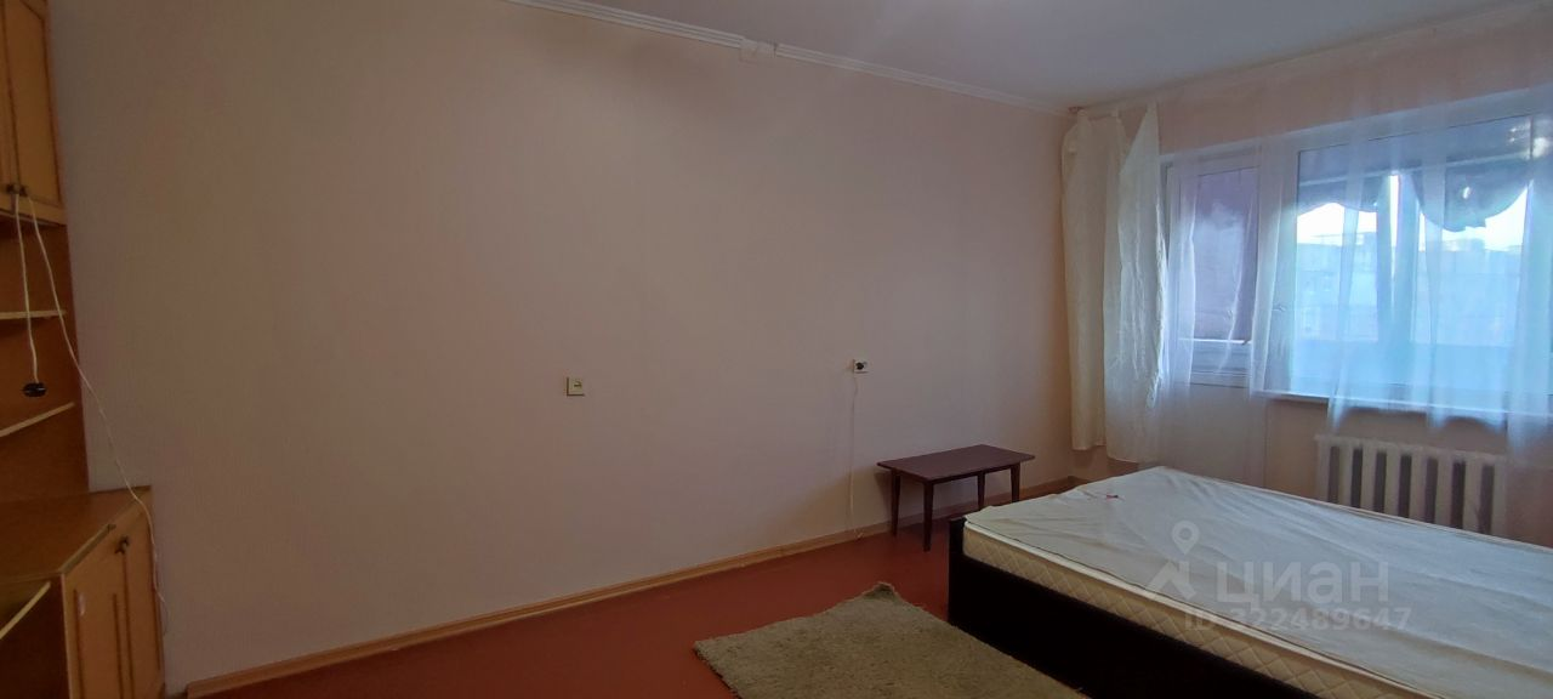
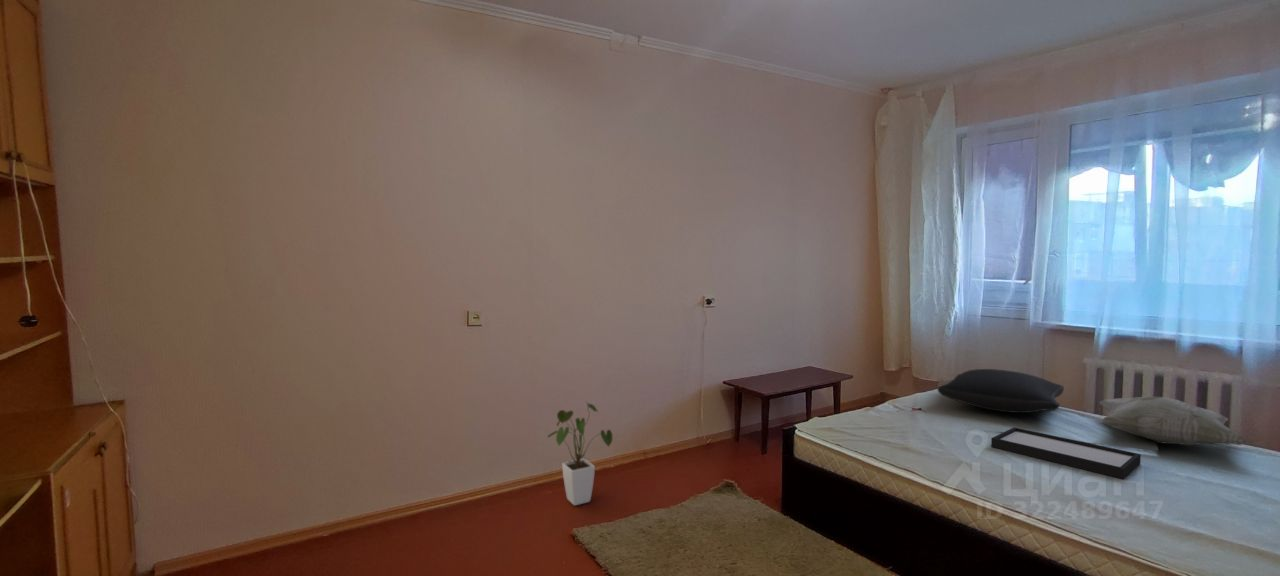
+ decorative pillow [1099,395,1249,447]
+ pillow [937,368,1065,414]
+ tray [990,427,1142,480]
+ house plant [547,400,614,506]
